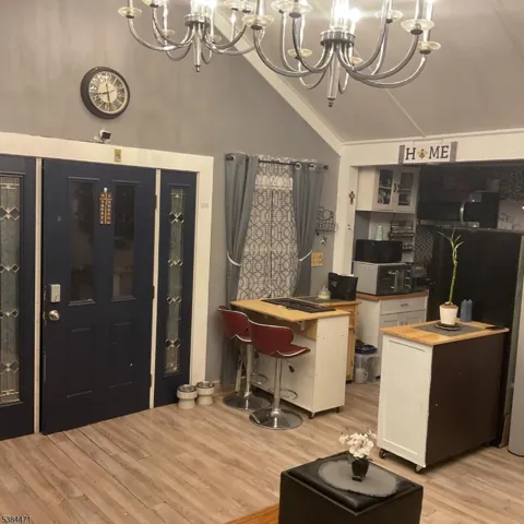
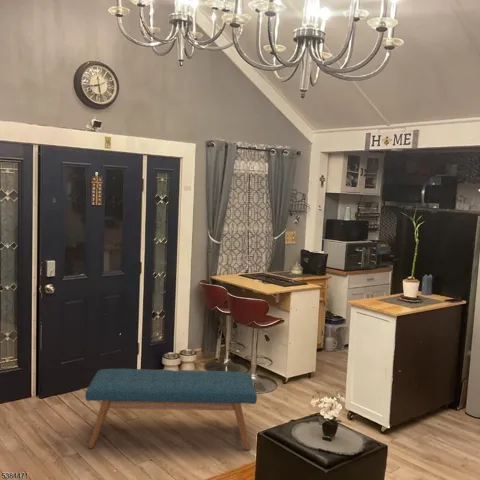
+ bench [84,368,258,451]
